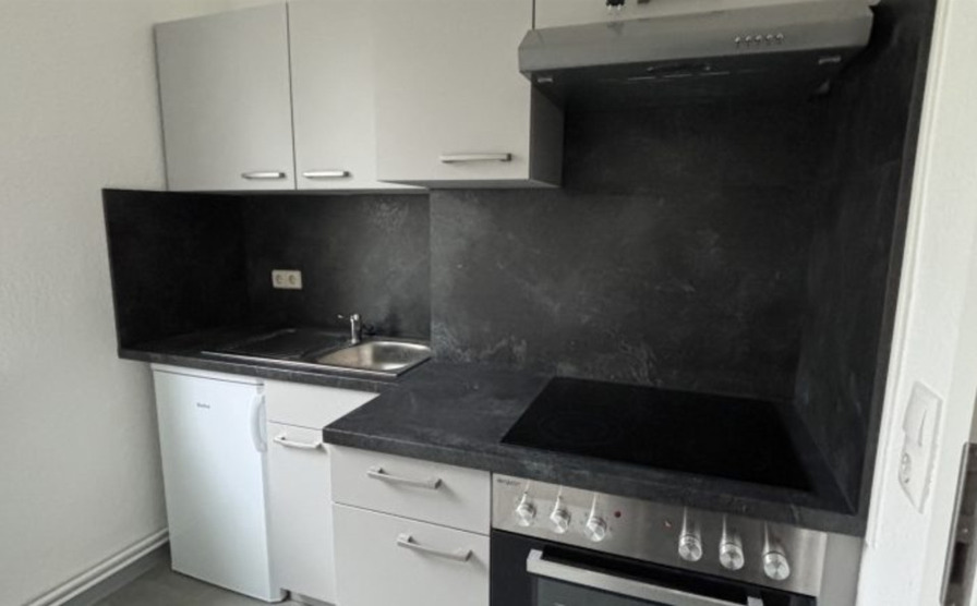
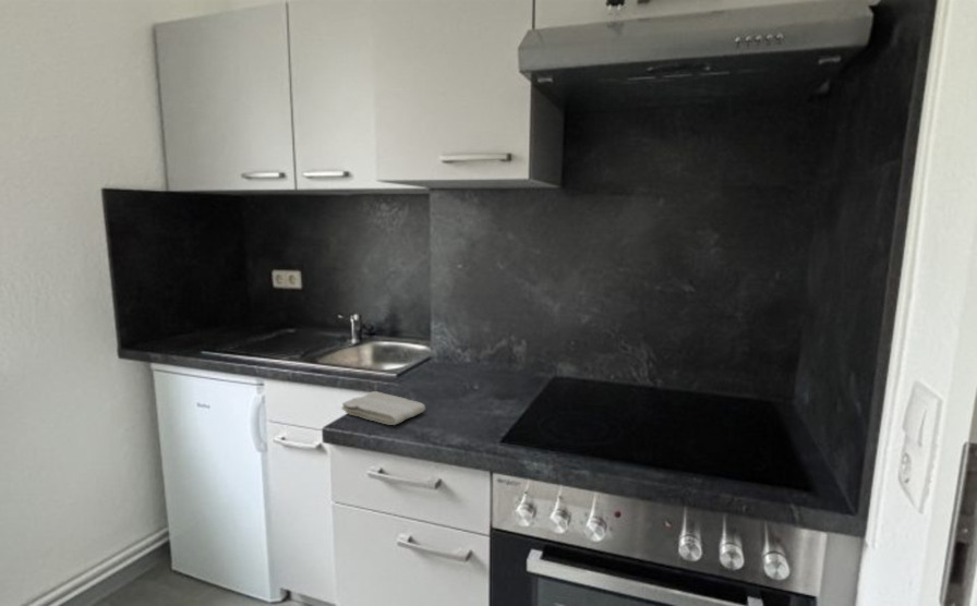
+ washcloth [340,390,426,426]
